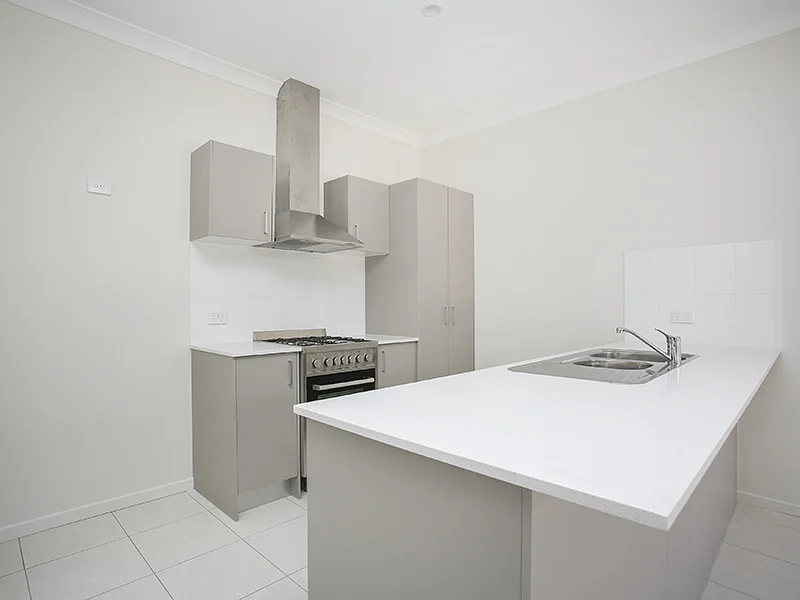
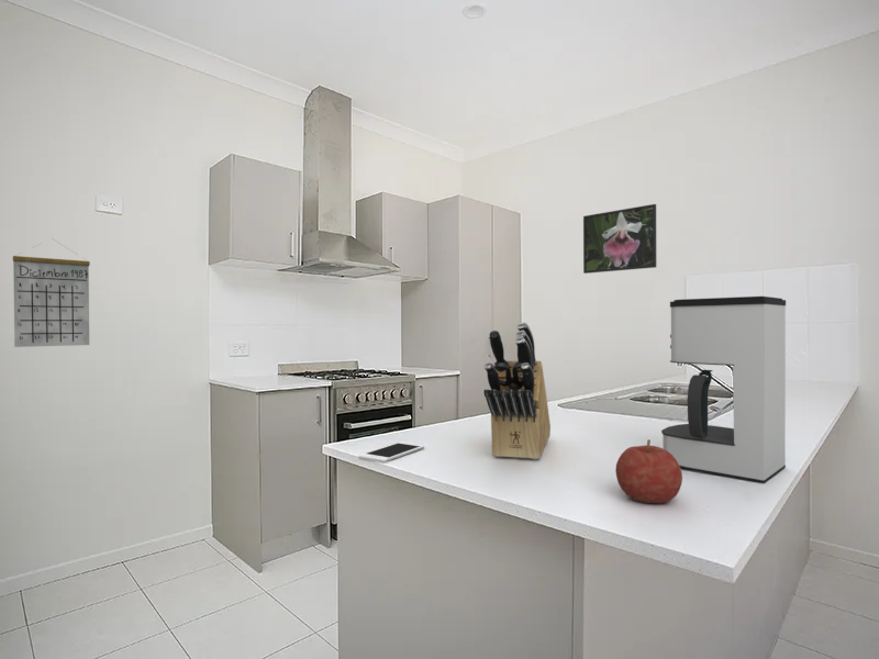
+ coffee maker [660,295,787,484]
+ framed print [582,203,657,275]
+ calendar [12,238,91,348]
+ knife block [482,321,552,460]
+ cell phone [358,442,425,463]
+ fruit [614,438,683,504]
